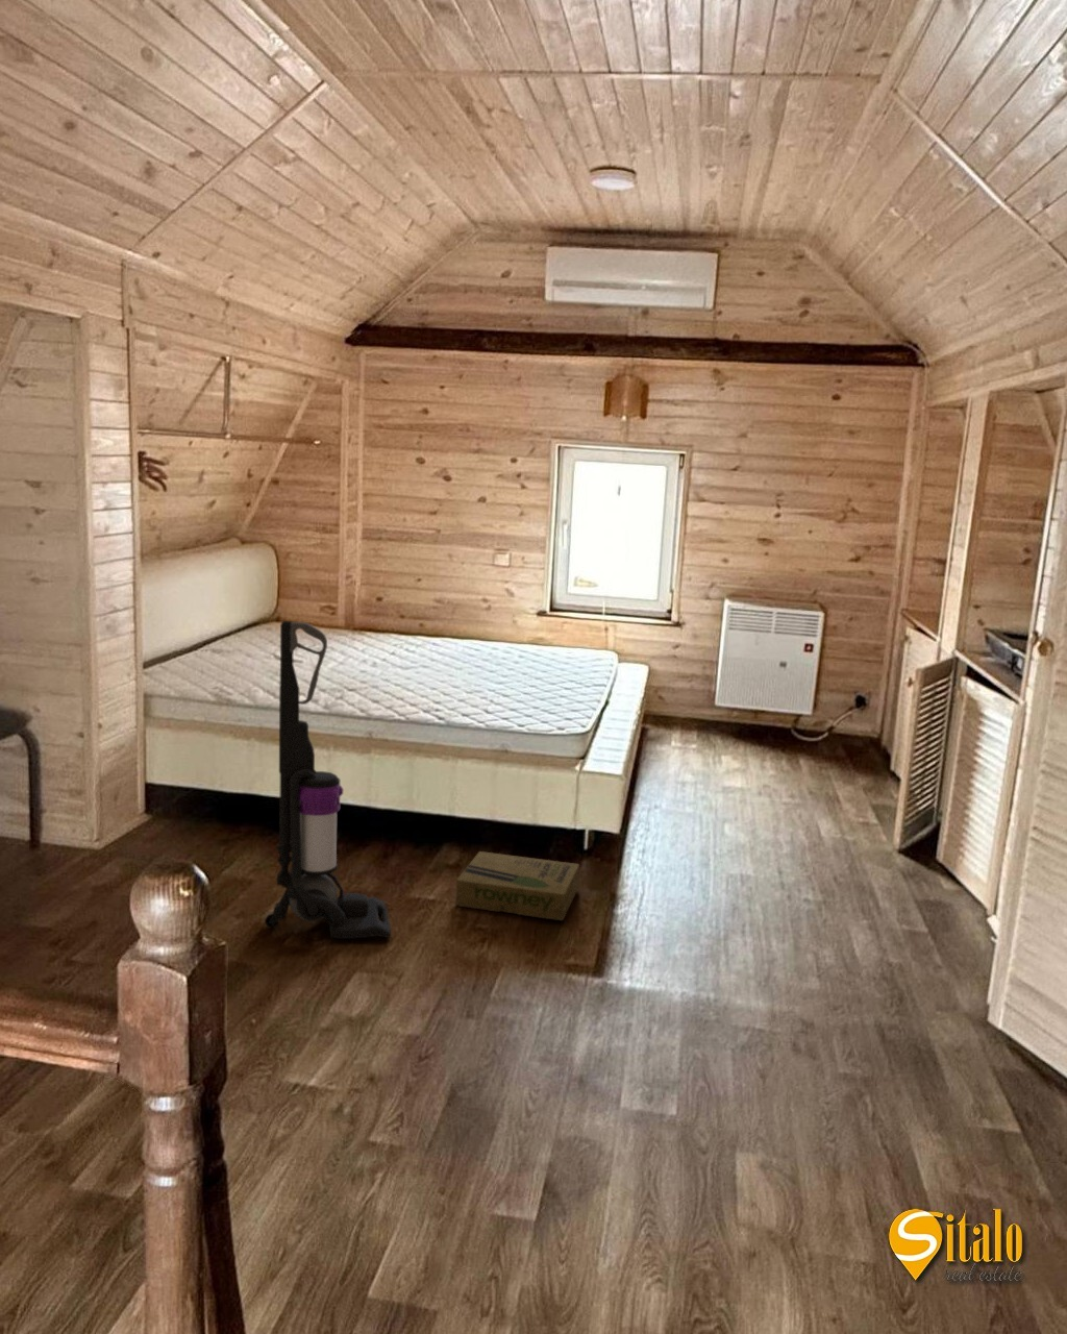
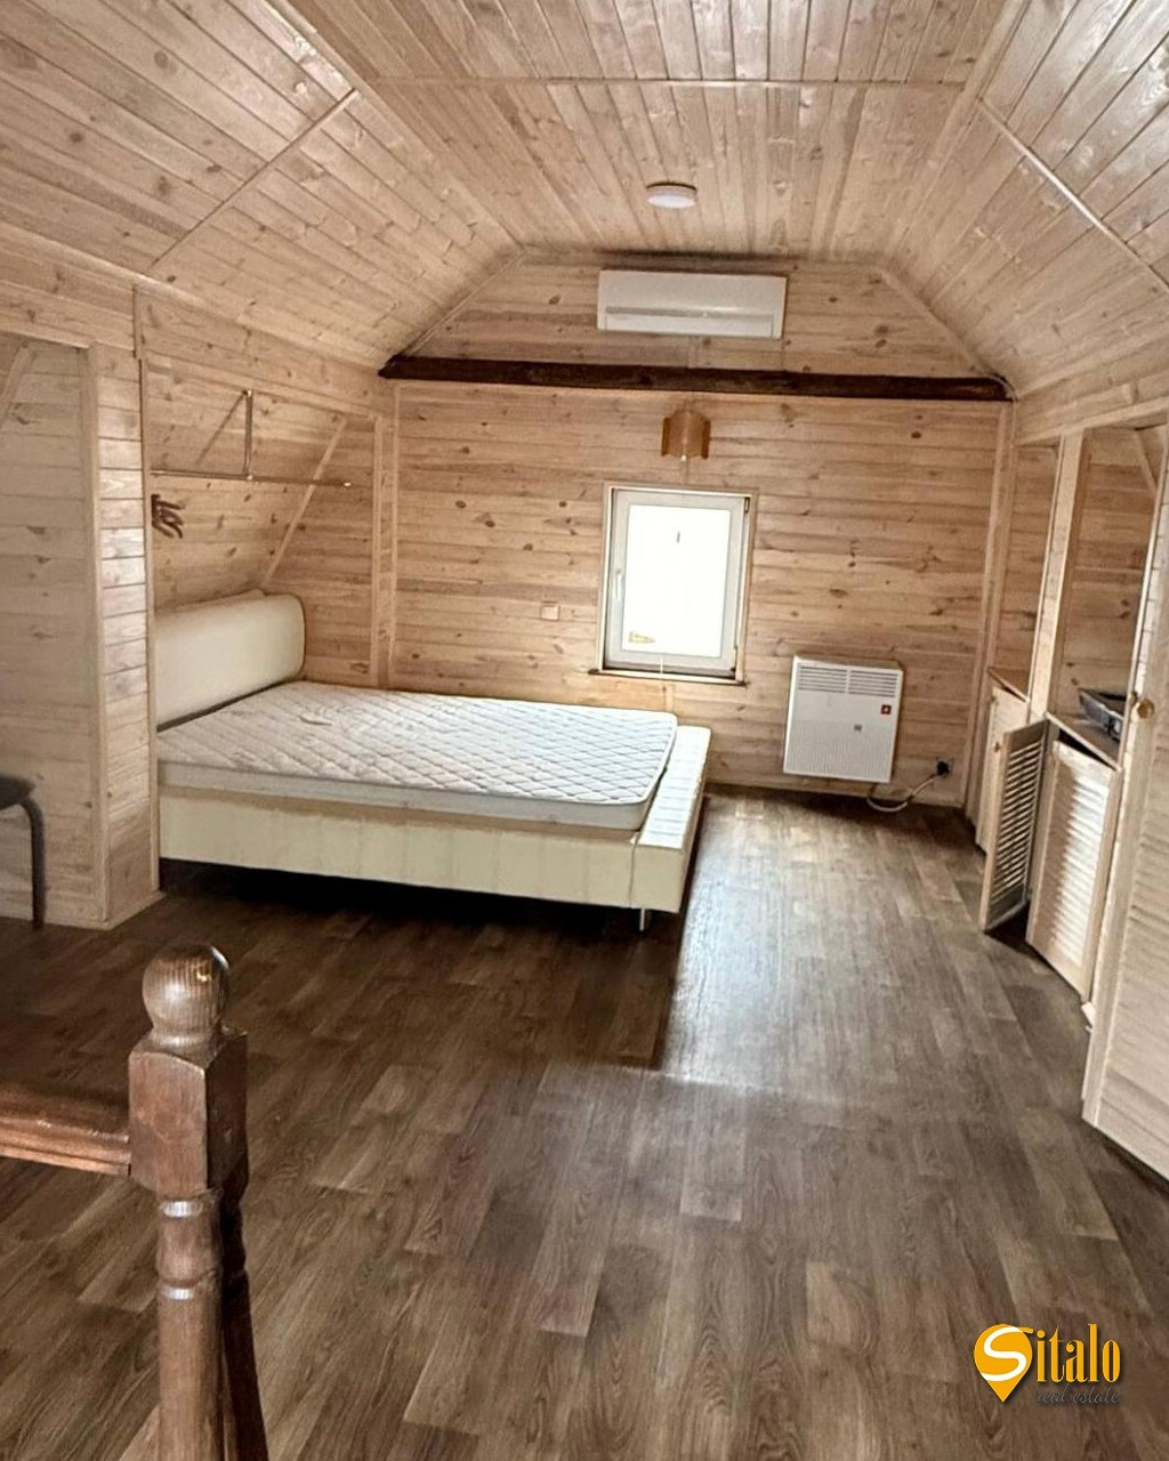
- vacuum cleaner [263,620,392,940]
- cardboard box [455,850,580,921]
